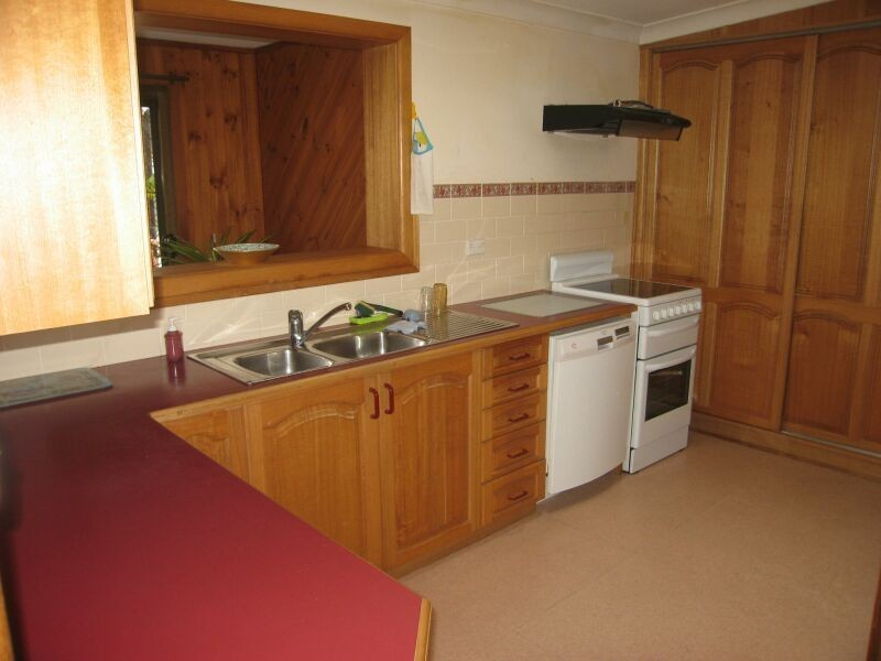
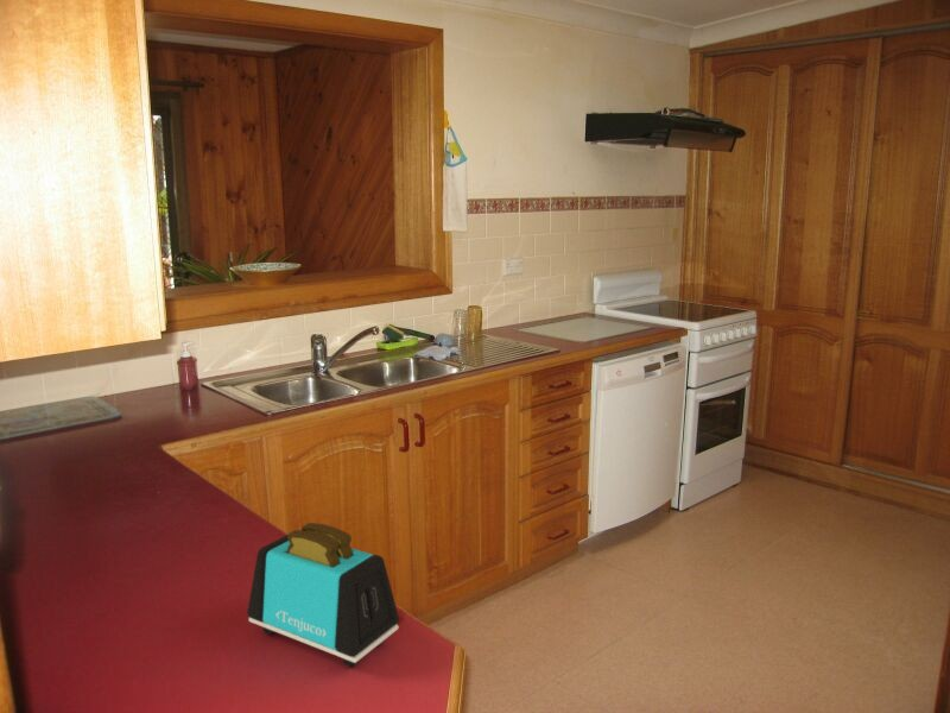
+ toaster [246,522,400,668]
